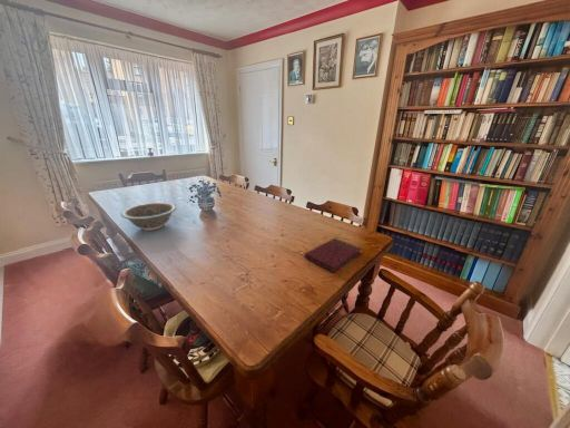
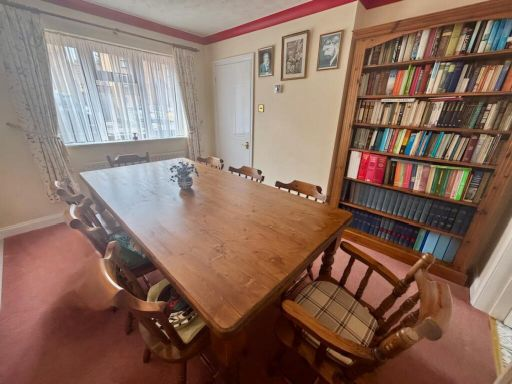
- book [304,237,363,273]
- bowl [120,202,177,232]
